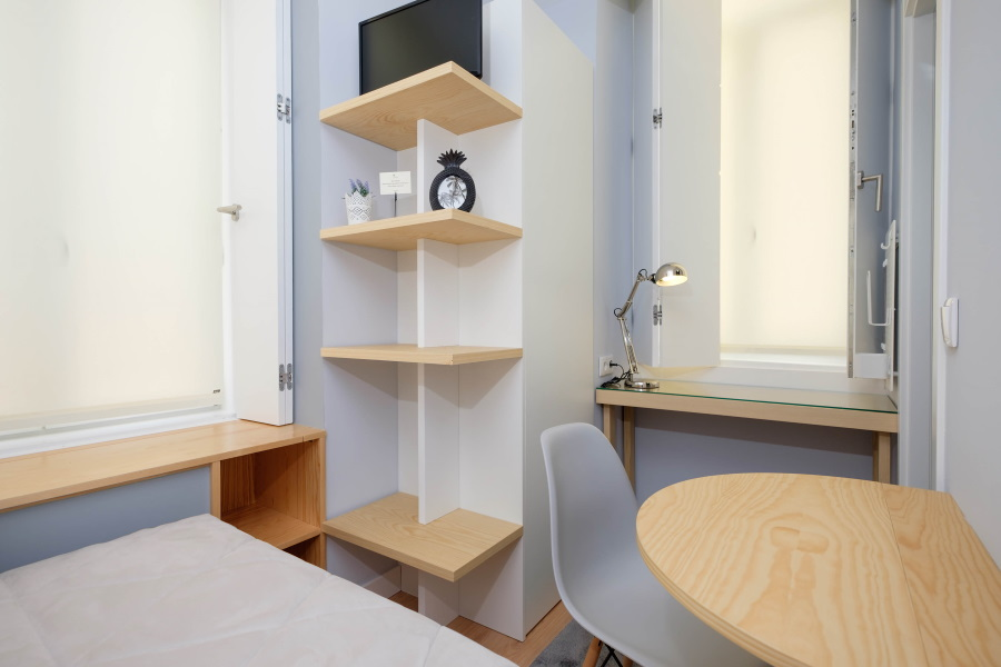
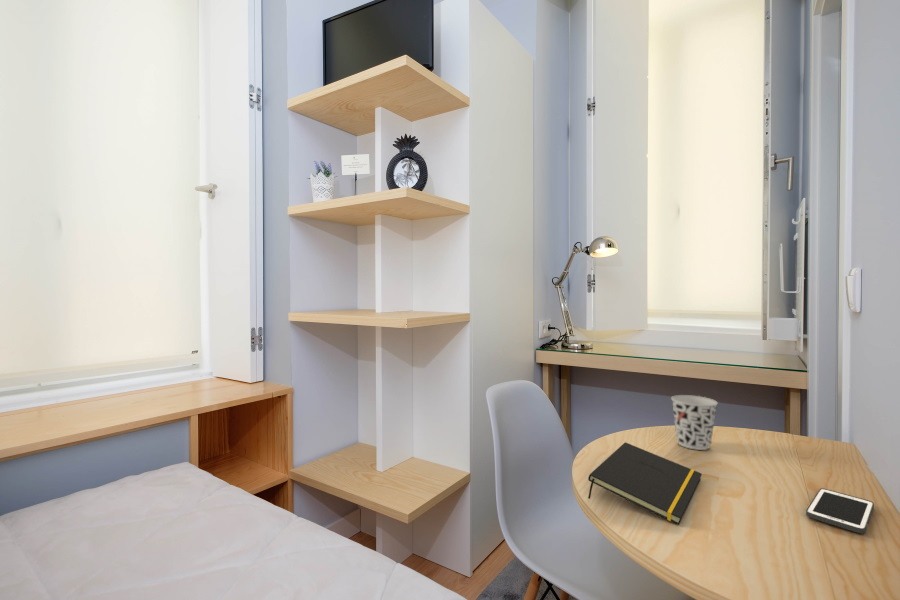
+ notepad [587,441,703,526]
+ cell phone [805,487,875,534]
+ cup [670,394,719,451]
